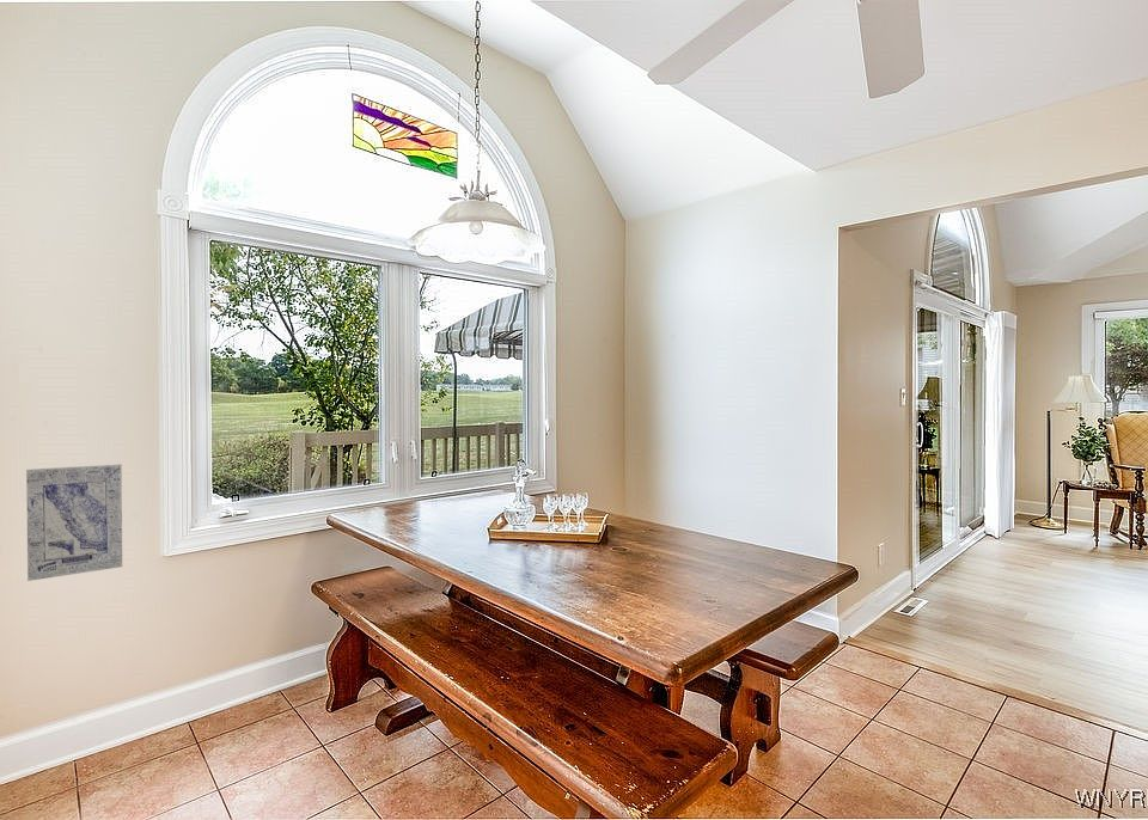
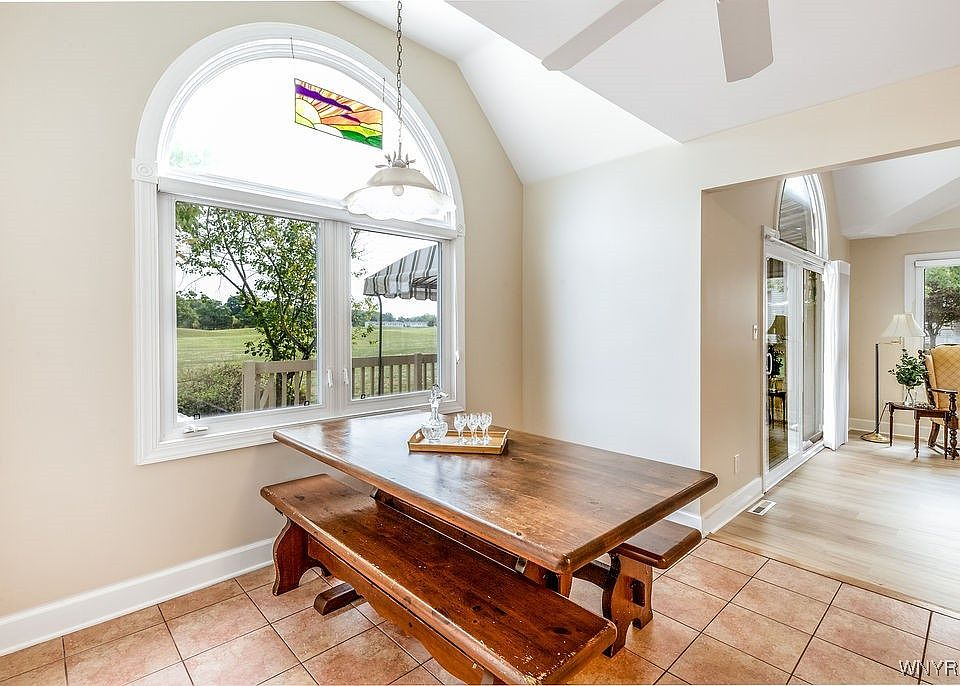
- wall art [25,464,123,582]
